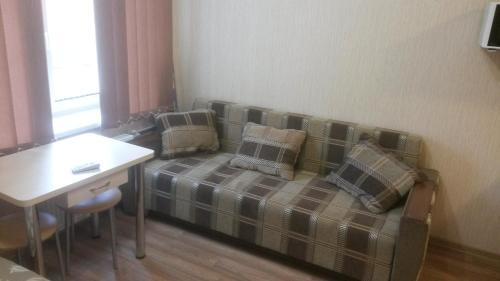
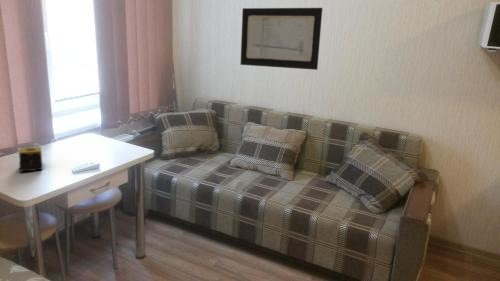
+ candle [18,146,43,173]
+ wall art [239,7,323,71]
